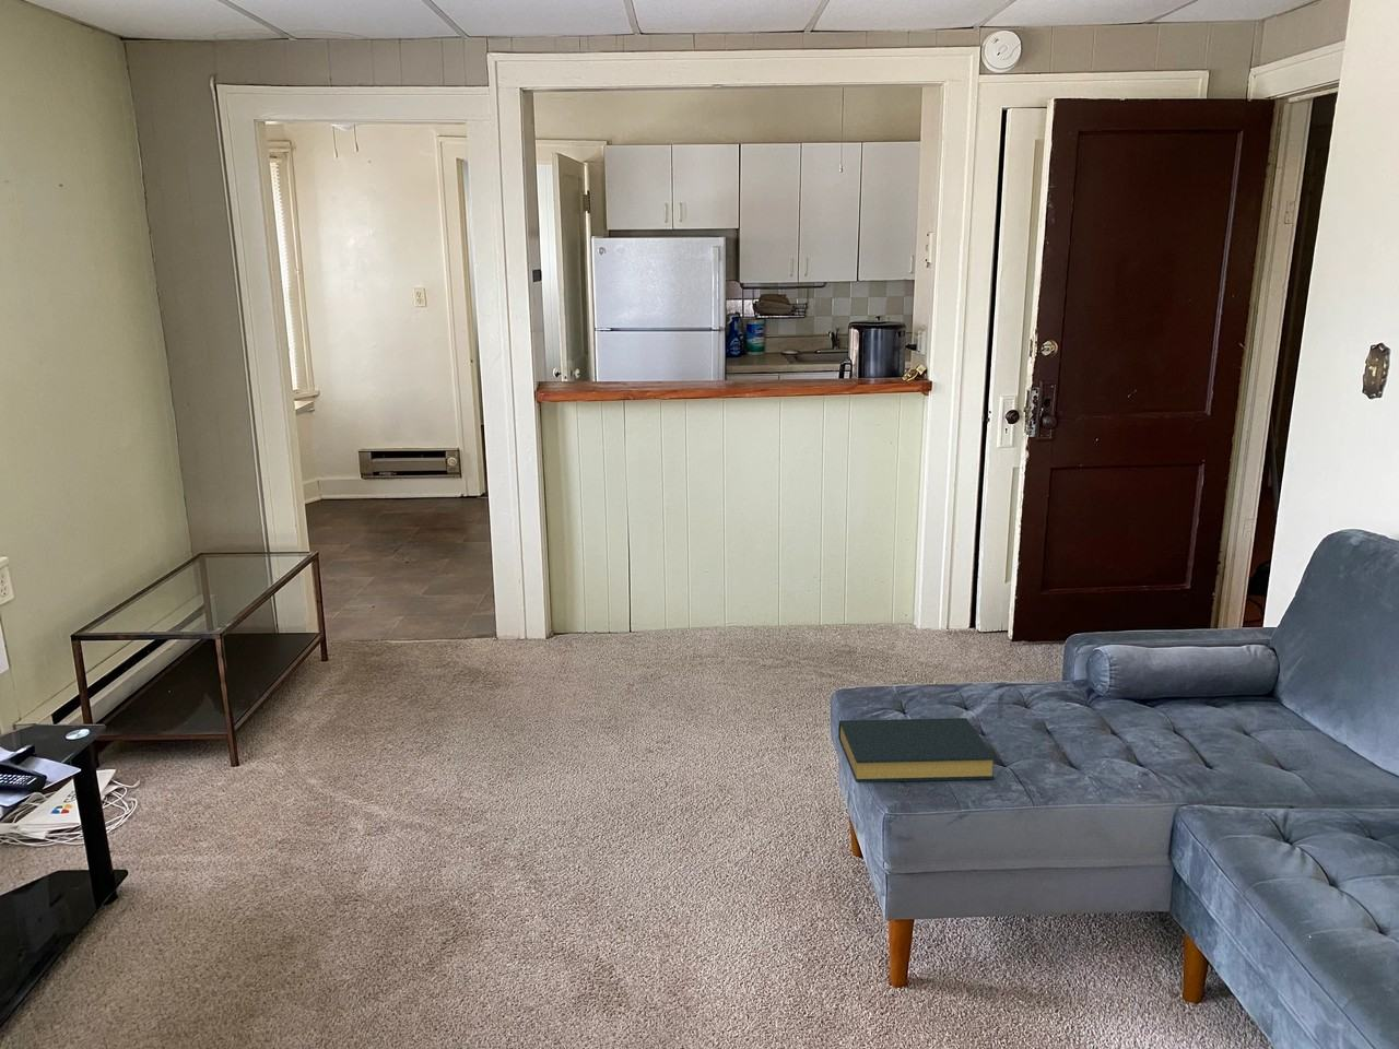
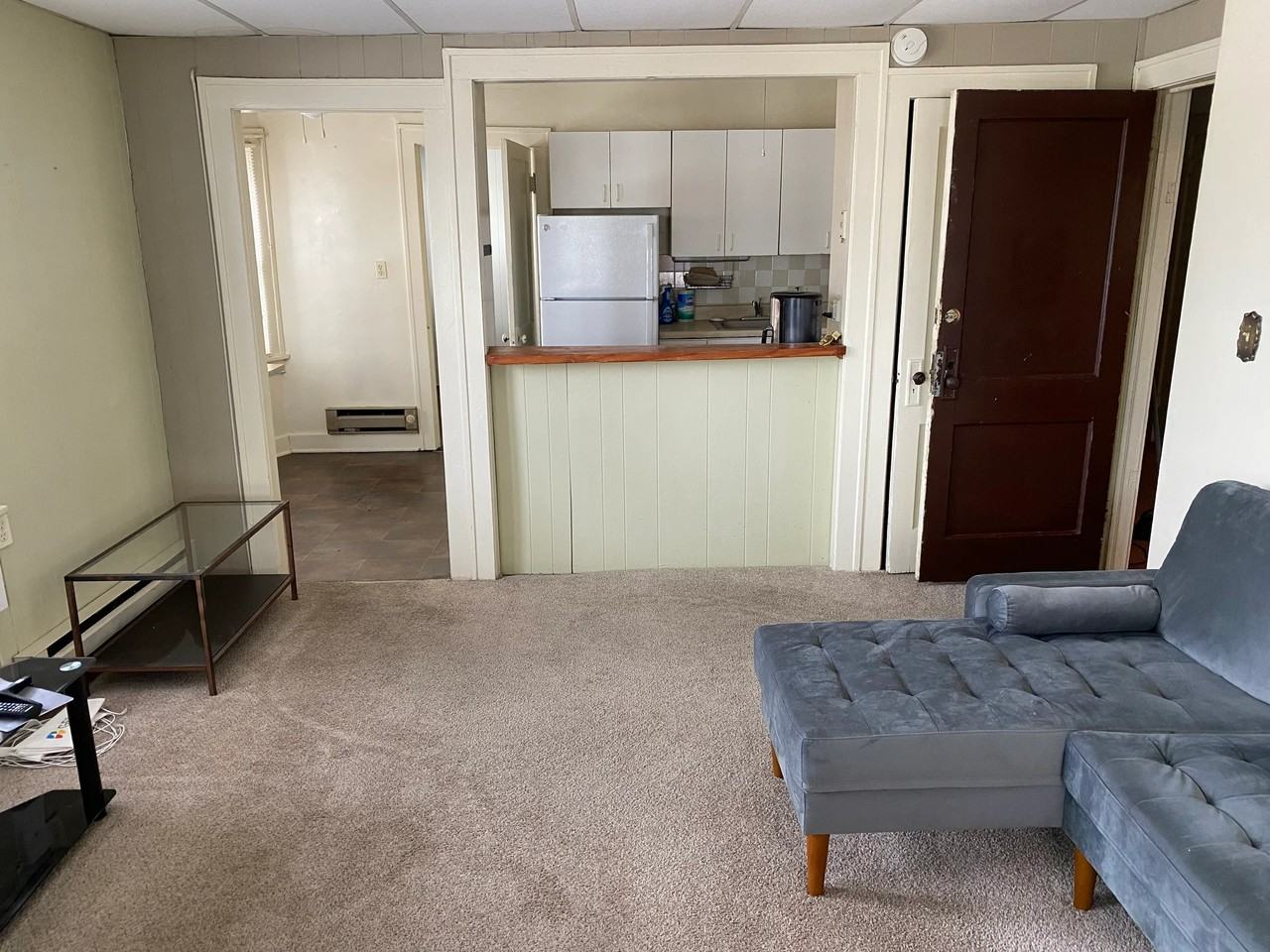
- hardback book [837,717,997,783]
